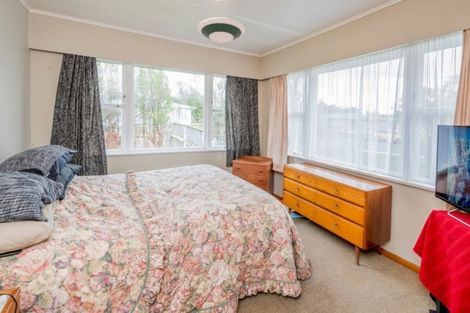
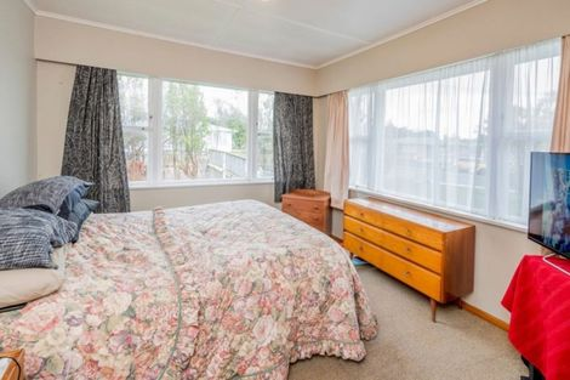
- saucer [196,16,246,44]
